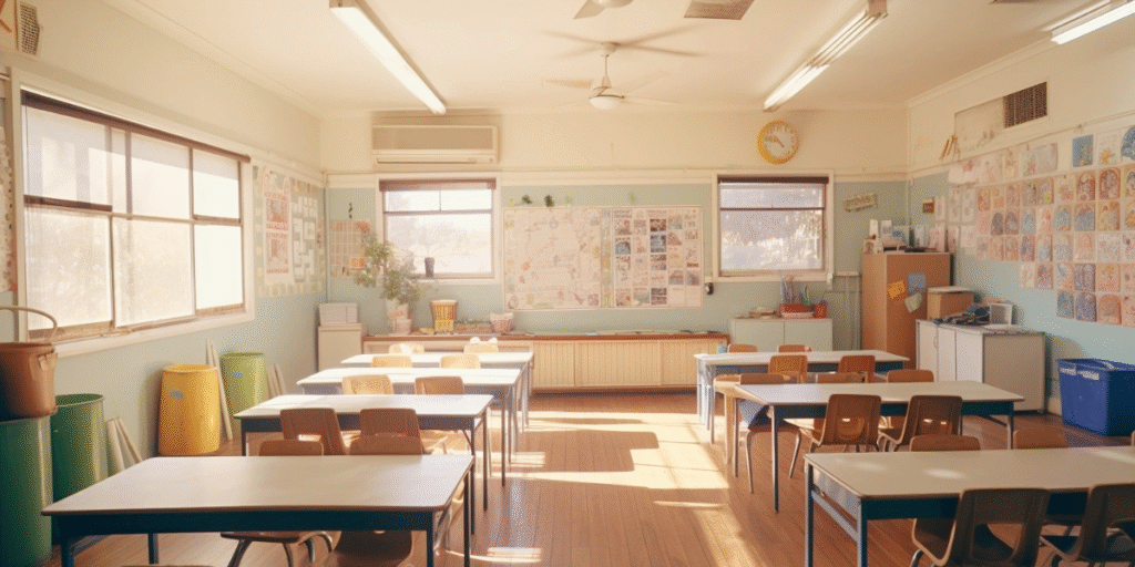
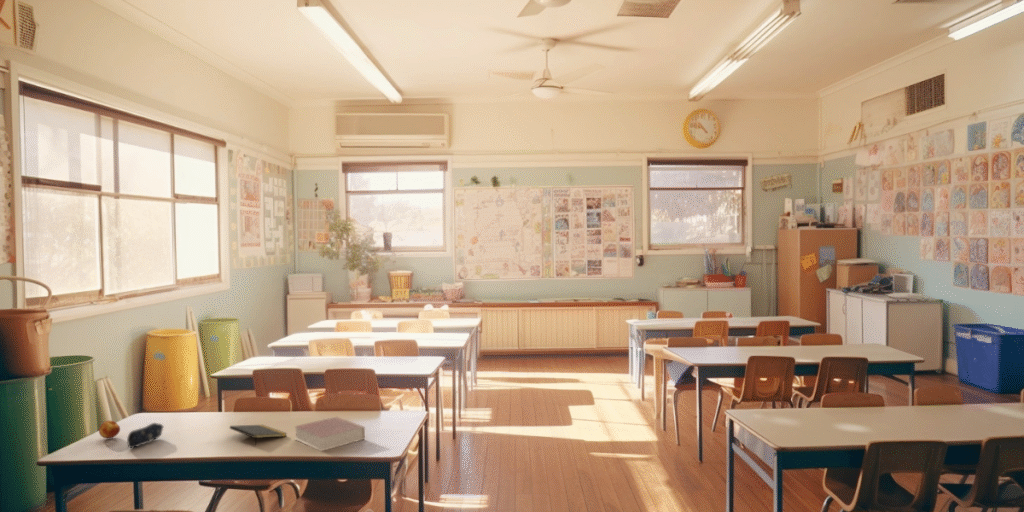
+ notepad [229,424,288,446]
+ fruit [98,420,121,439]
+ pencil case [126,422,165,449]
+ book [293,416,366,452]
